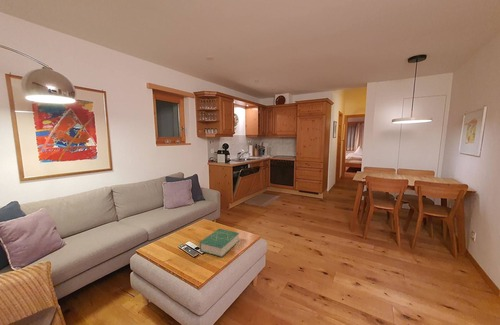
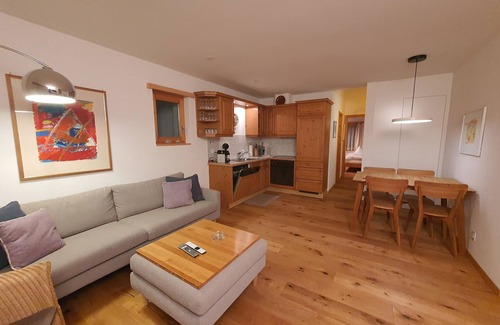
- book [199,228,240,258]
